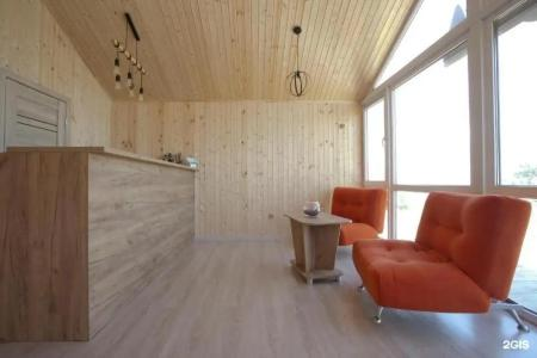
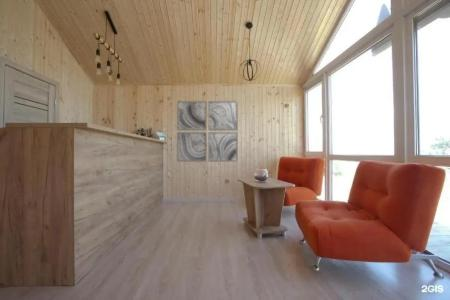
+ wall art [176,100,239,163]
